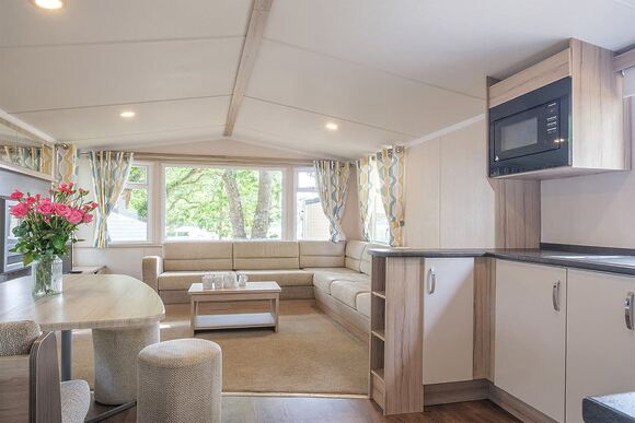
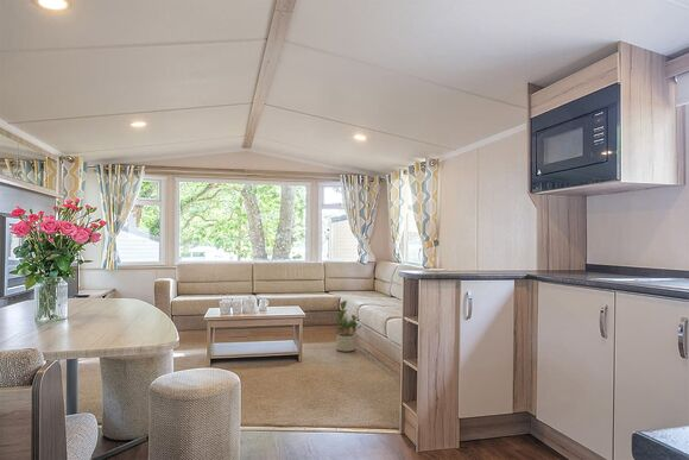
+ potted plant [335,300,362,352]
